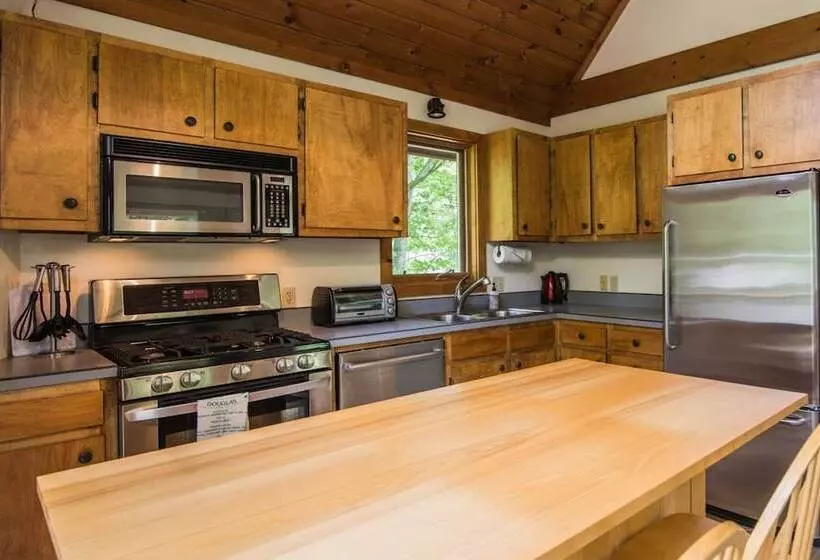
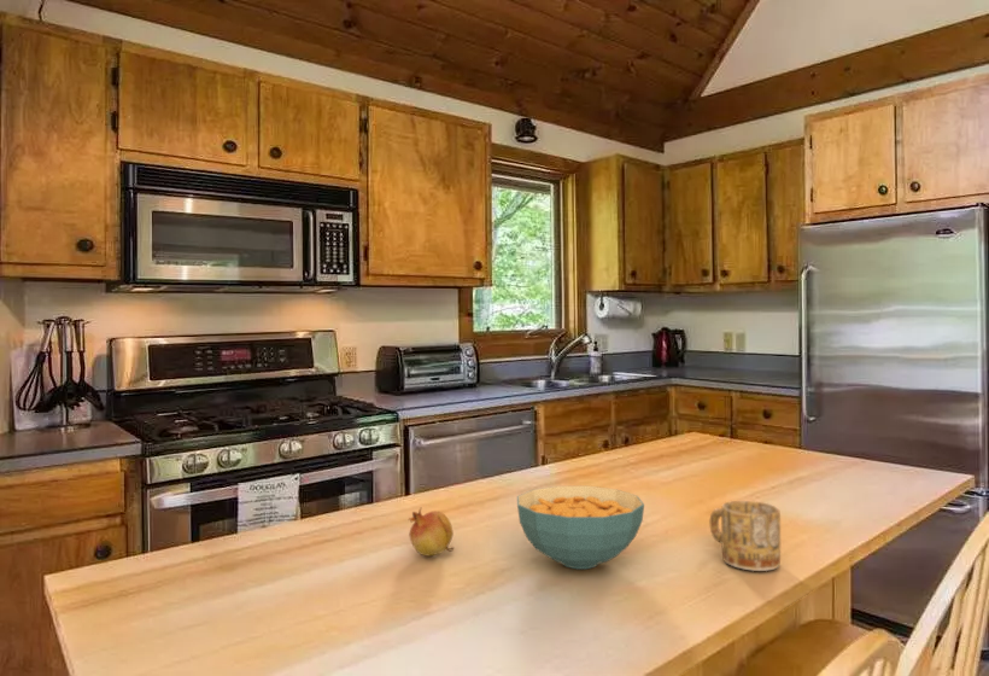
+ cereal bowl [516,485,645,570]
+ fruit [408,507,455,558]
+ mug [709,500,782,572]
